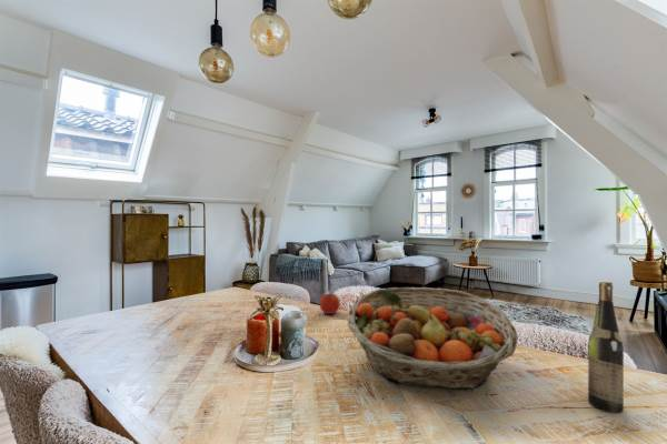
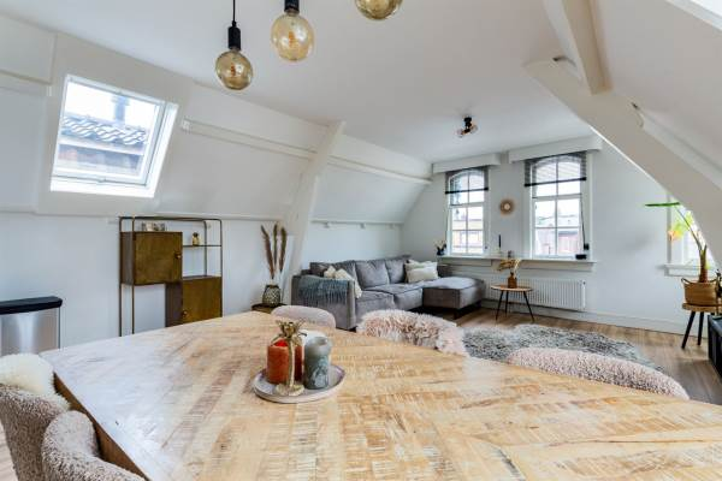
- apple [319,292,341,315]
- fruit basket [346,286,519,390]
- wine bottle [587,281,625,413]
